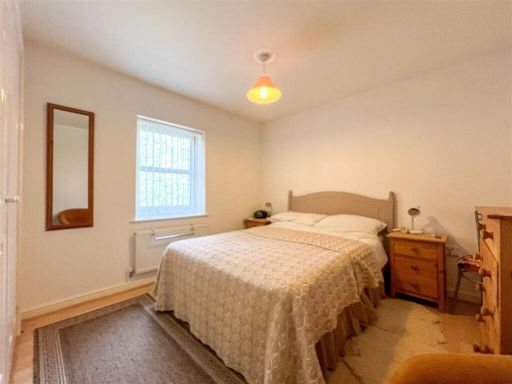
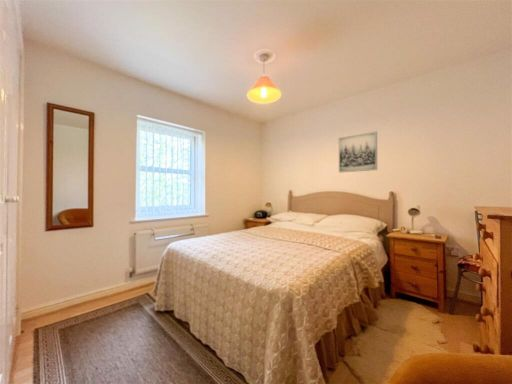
+ wall art [338,131,378,173]
